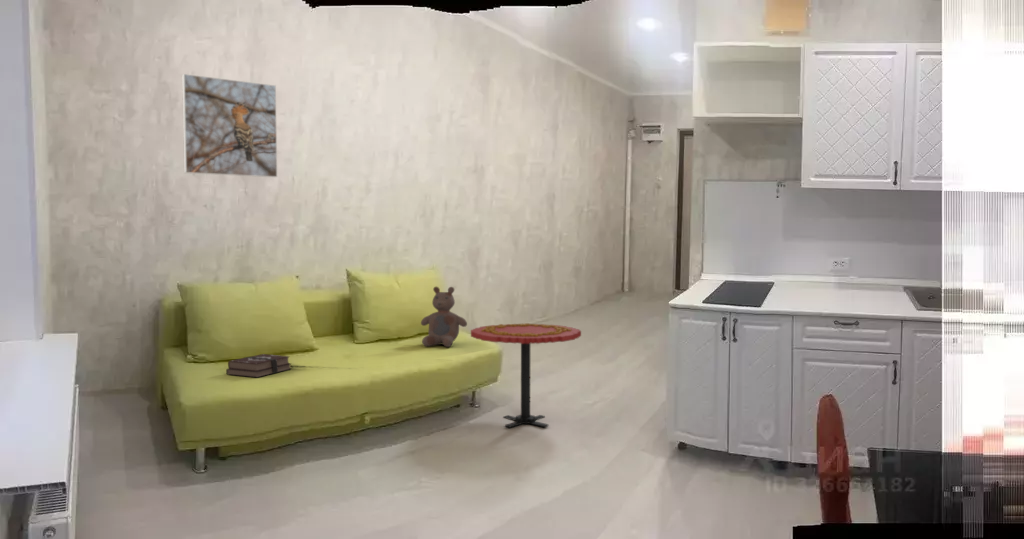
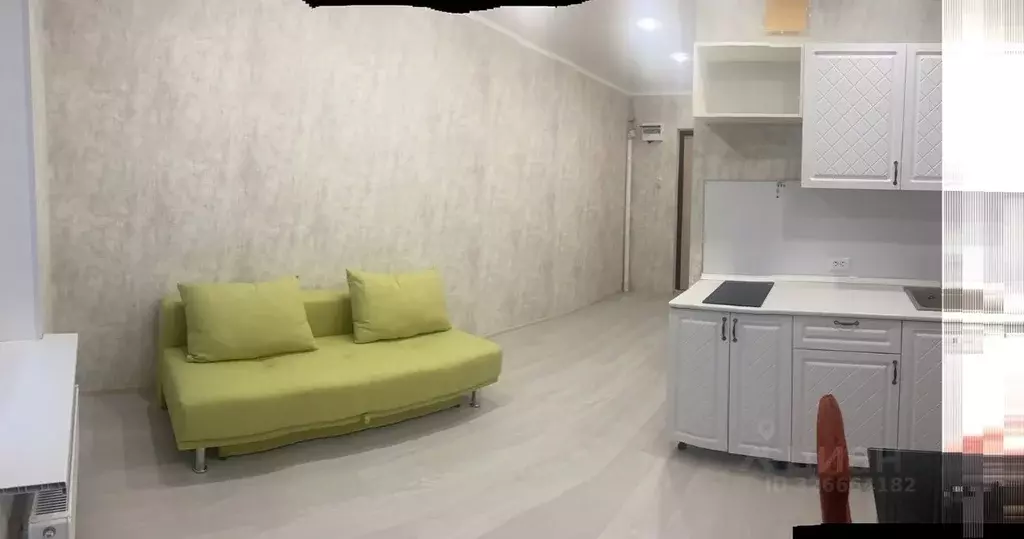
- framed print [181,73,278,178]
- hardback book [225,353,292,378]
- side table [470,322,582,429]
- bear [420,286,468,348]
